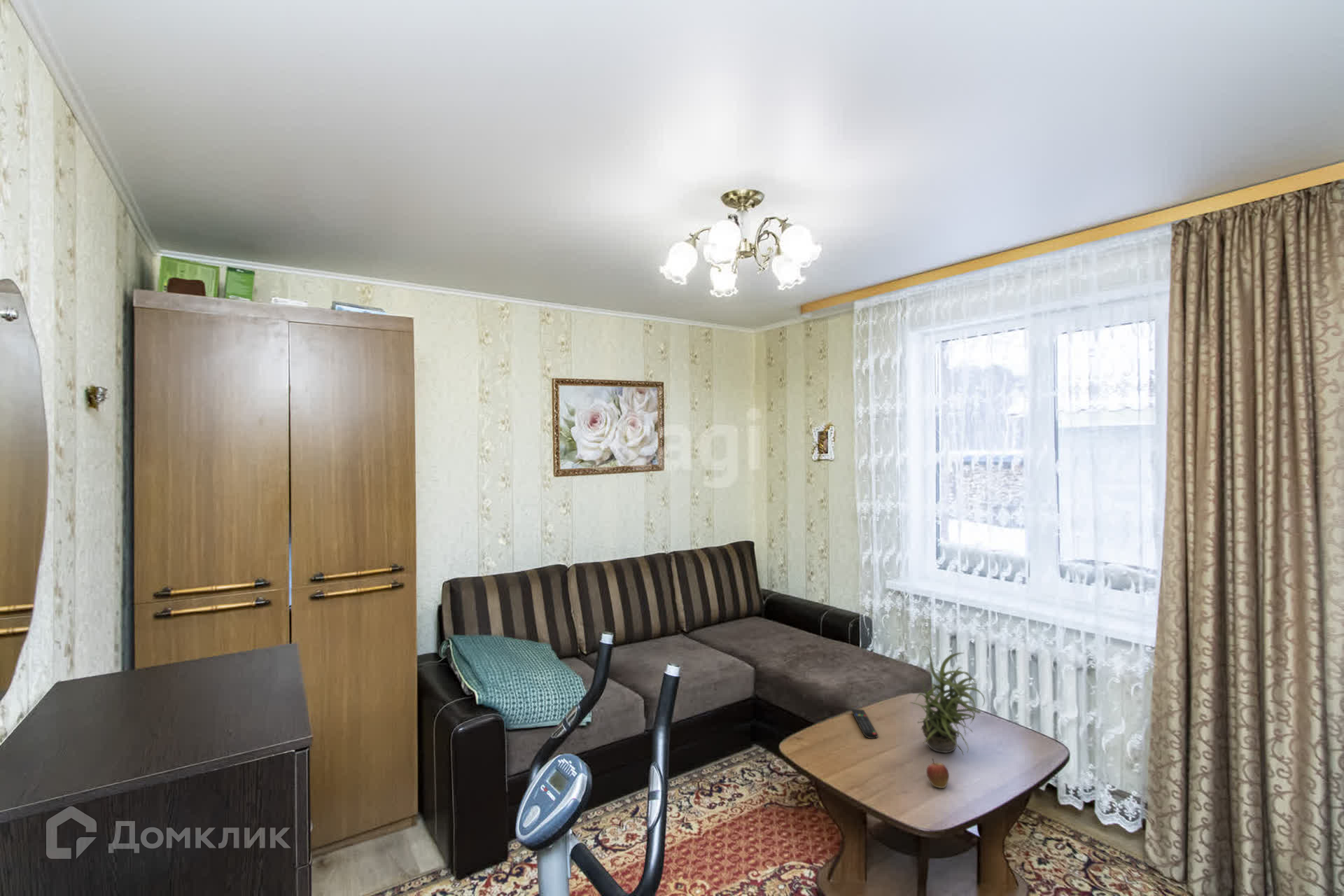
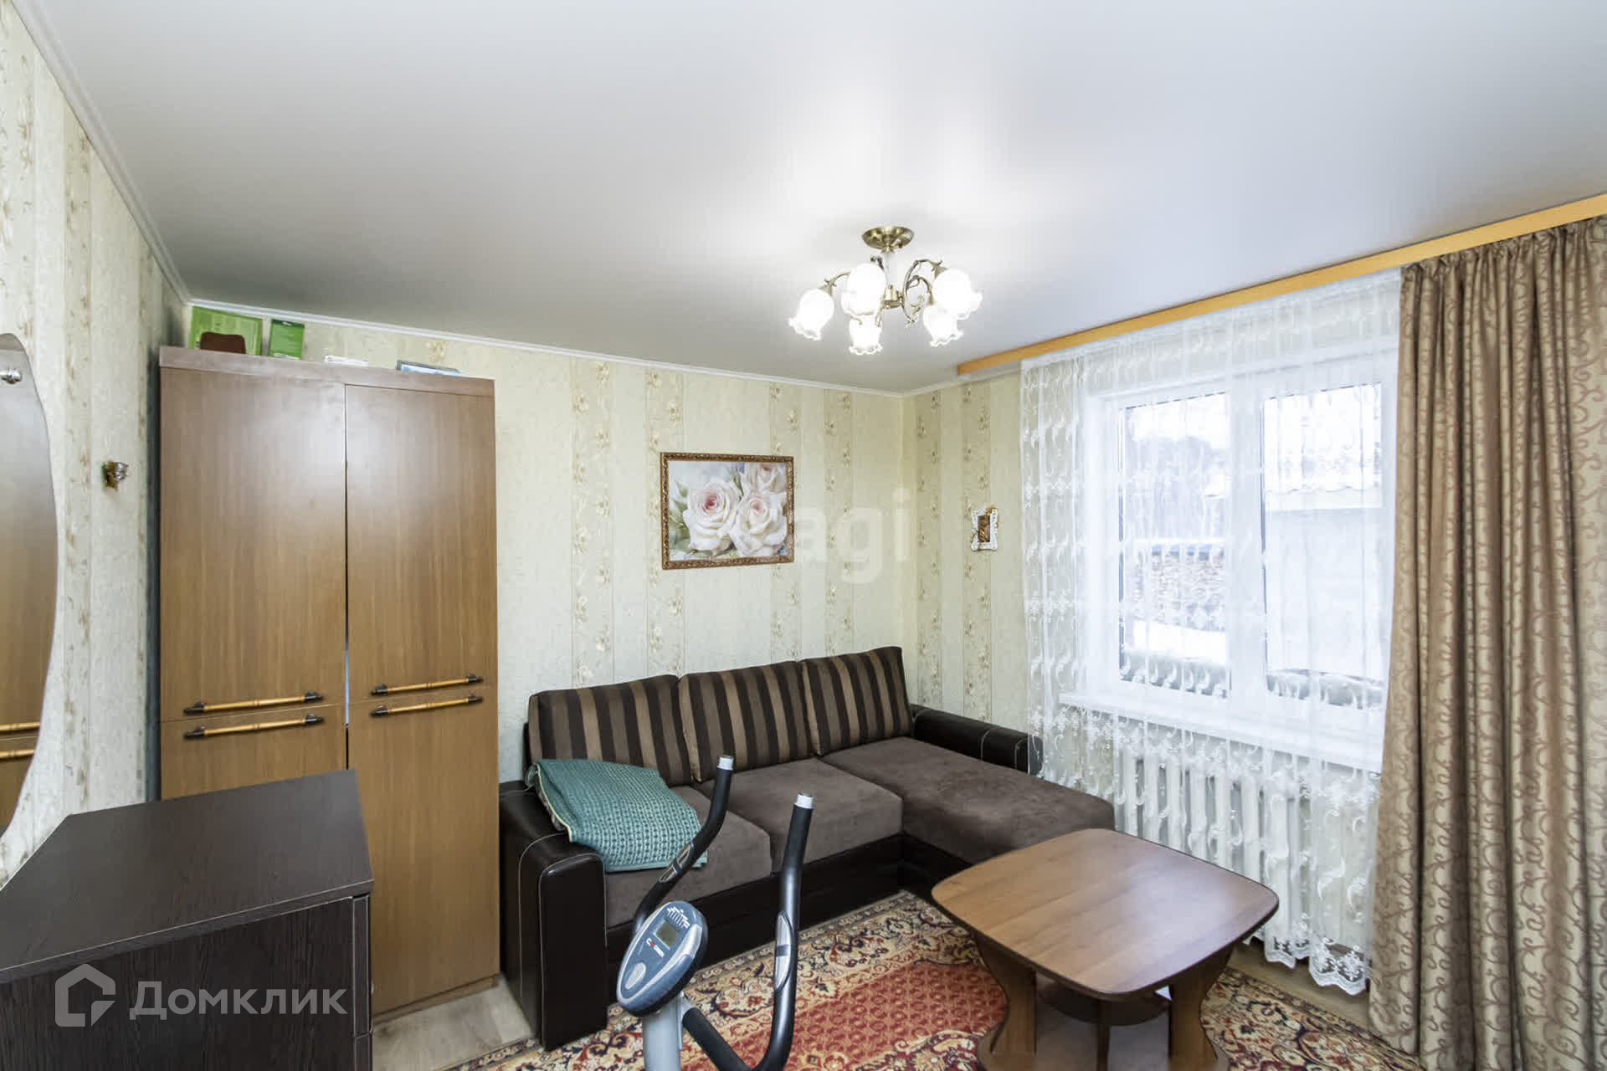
- potted plant [909,645,986,755]
- remote control [851,708,879,739]
- fruit [925,758,950,789]
